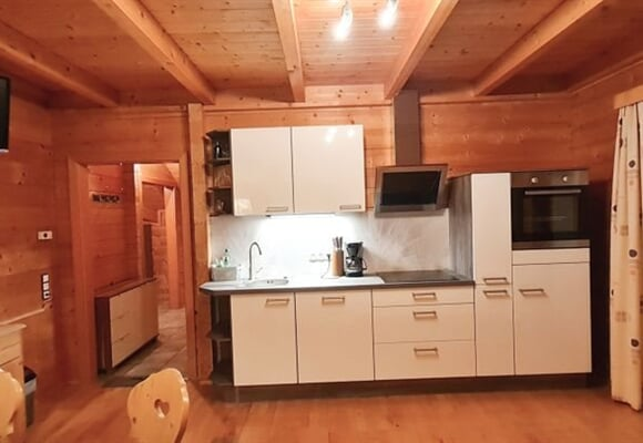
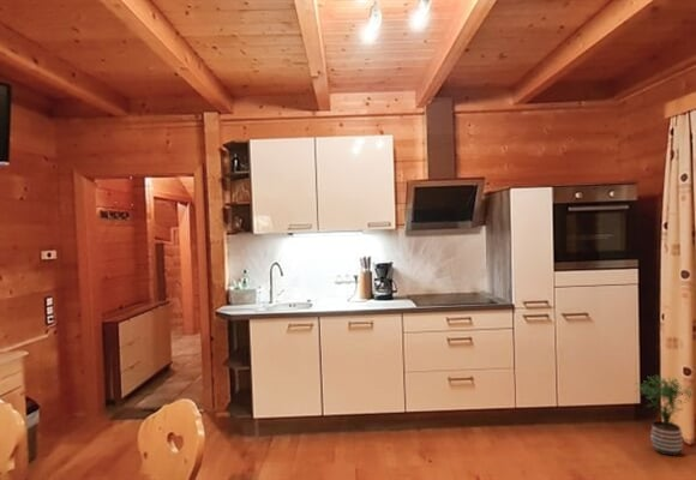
+ potted plant [632,374,696,457]
